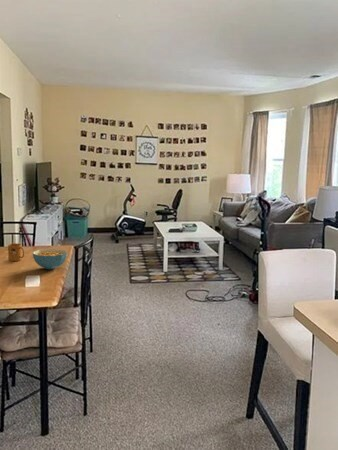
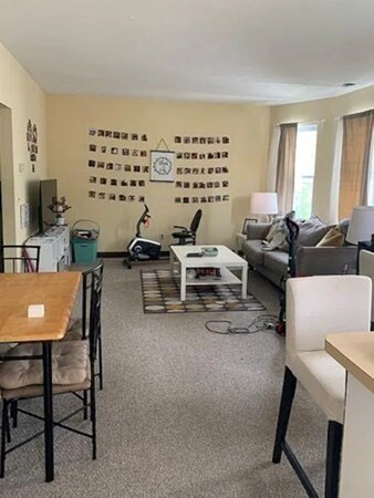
- mug [7,243,25,262]
- cereal bowl [32,248,68,270]
